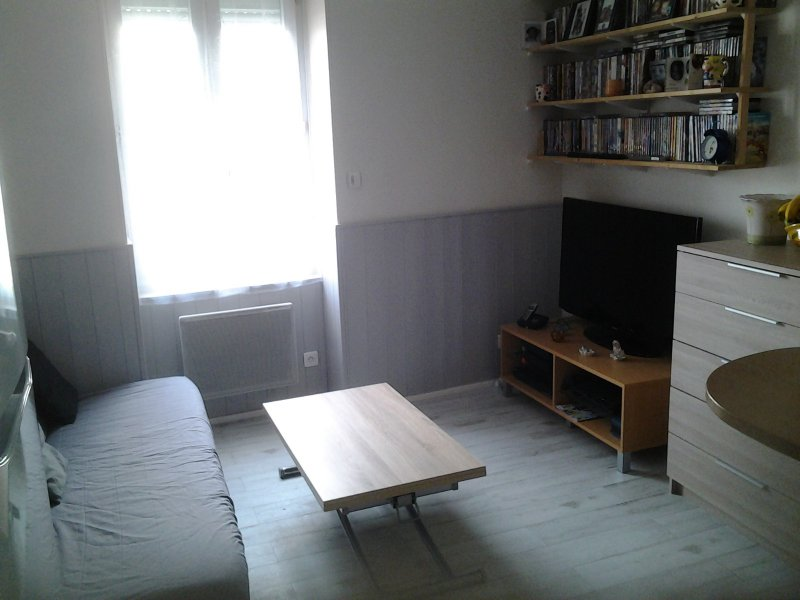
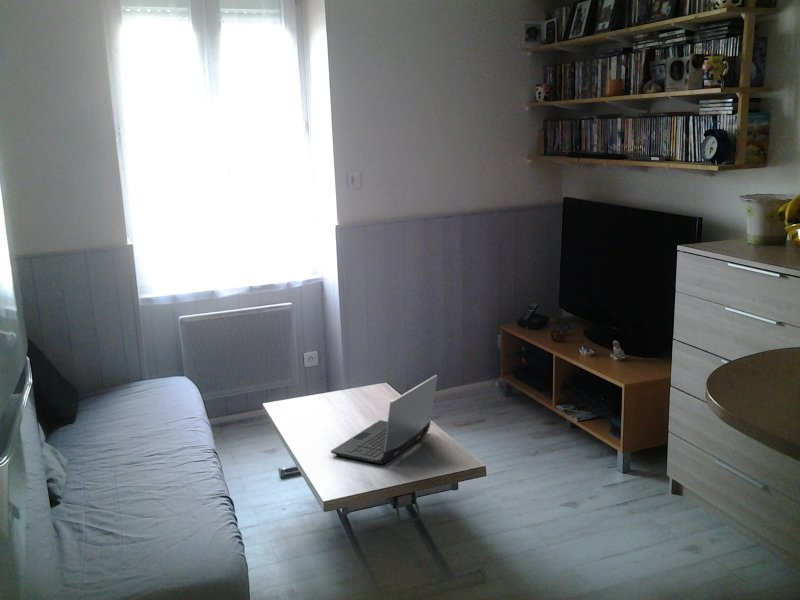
+ laptop computer [330,374,438,465]
